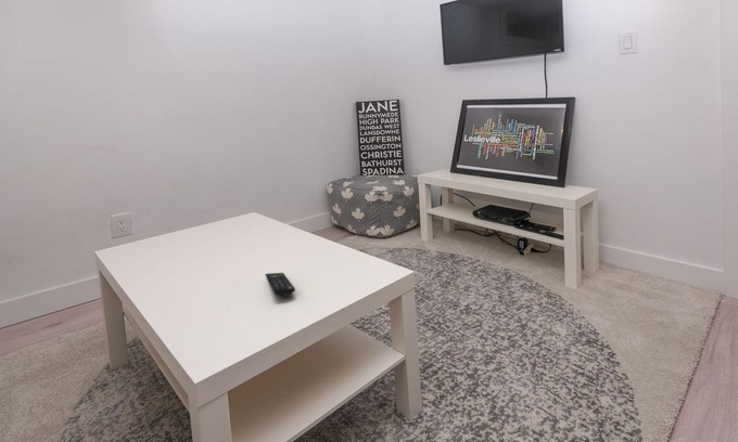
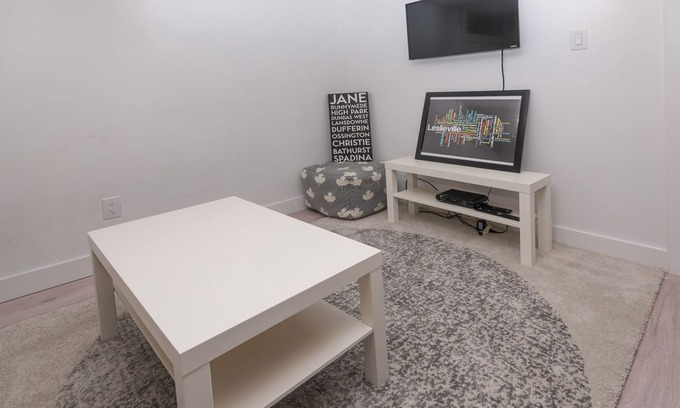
- remote control [265,272,296,297]
